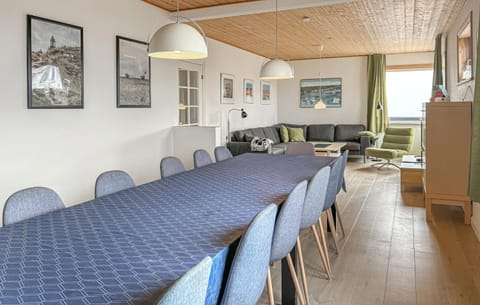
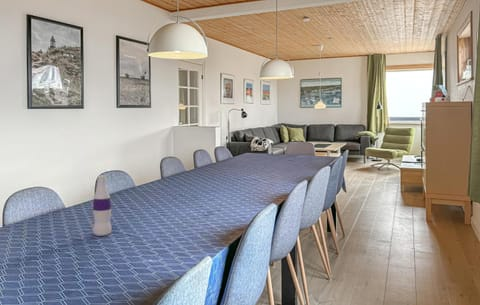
+ bottle [92,174,112,237]
